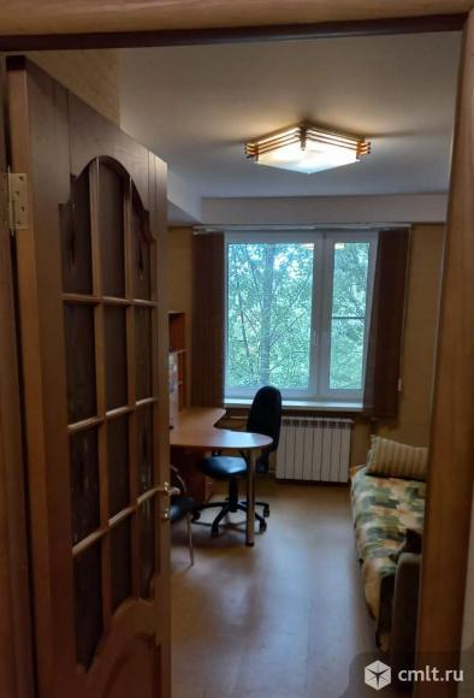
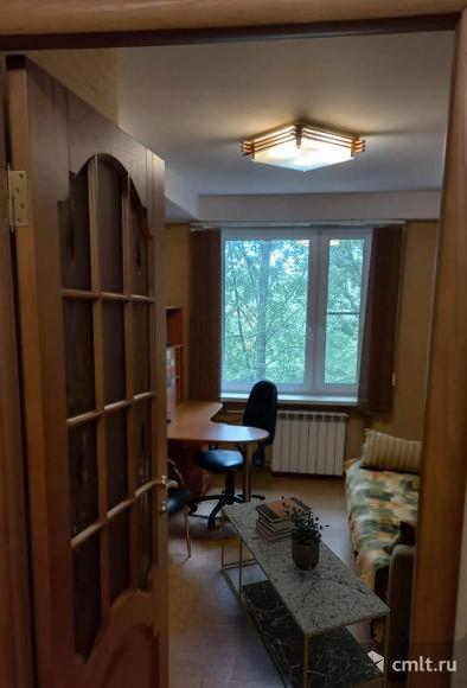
+ book stack [256,496,313,541]
+ potted plant [280,495,331,571]
+ coffee table [220,497,391,688]
